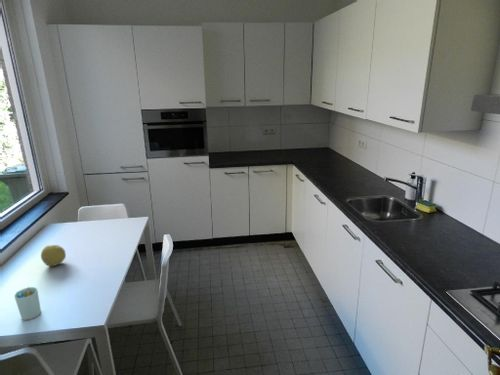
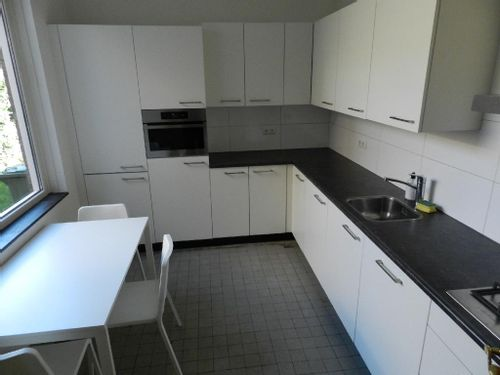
- cup [13,286,42,321]
- fruit [40,244,67,267]
